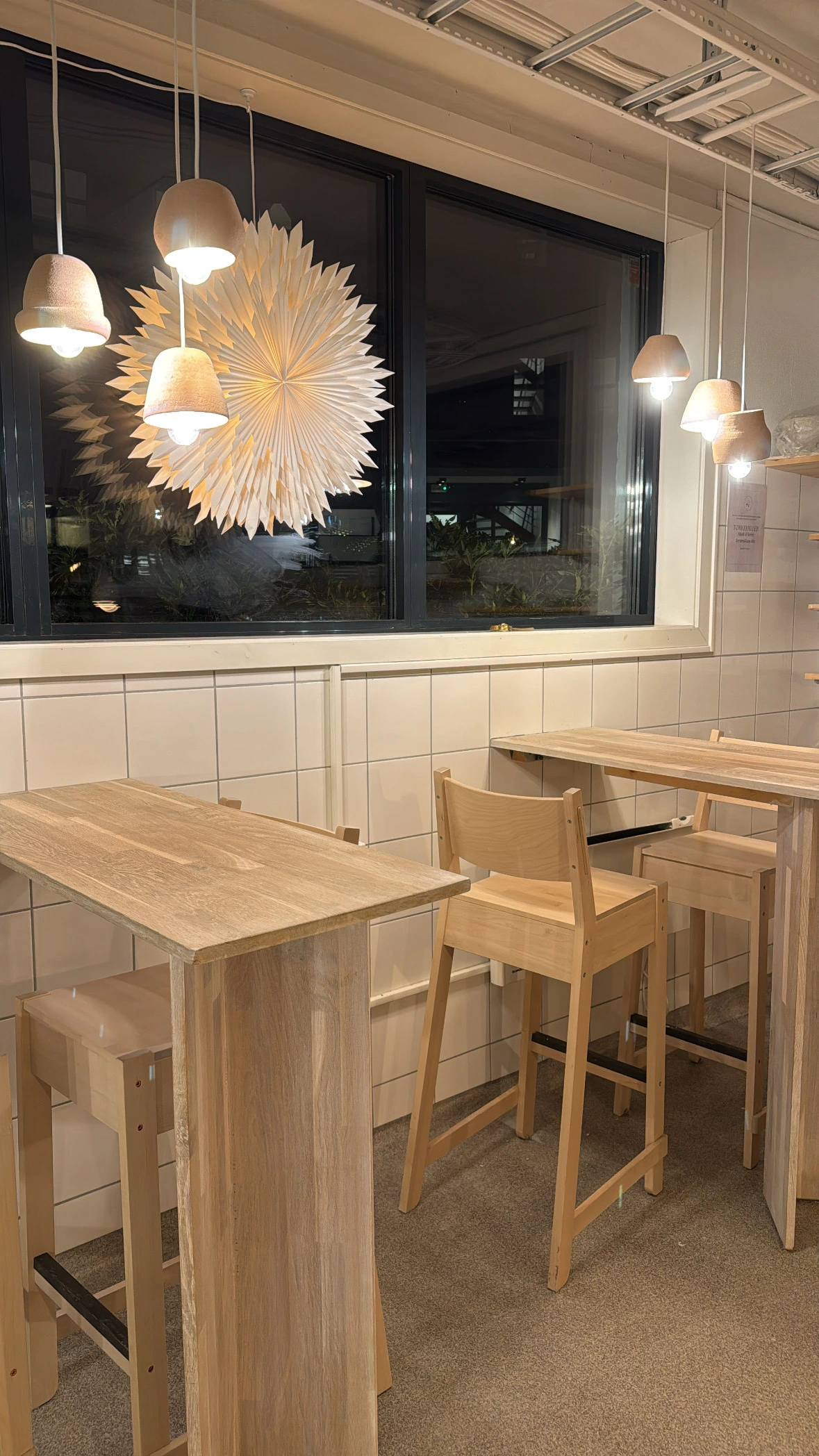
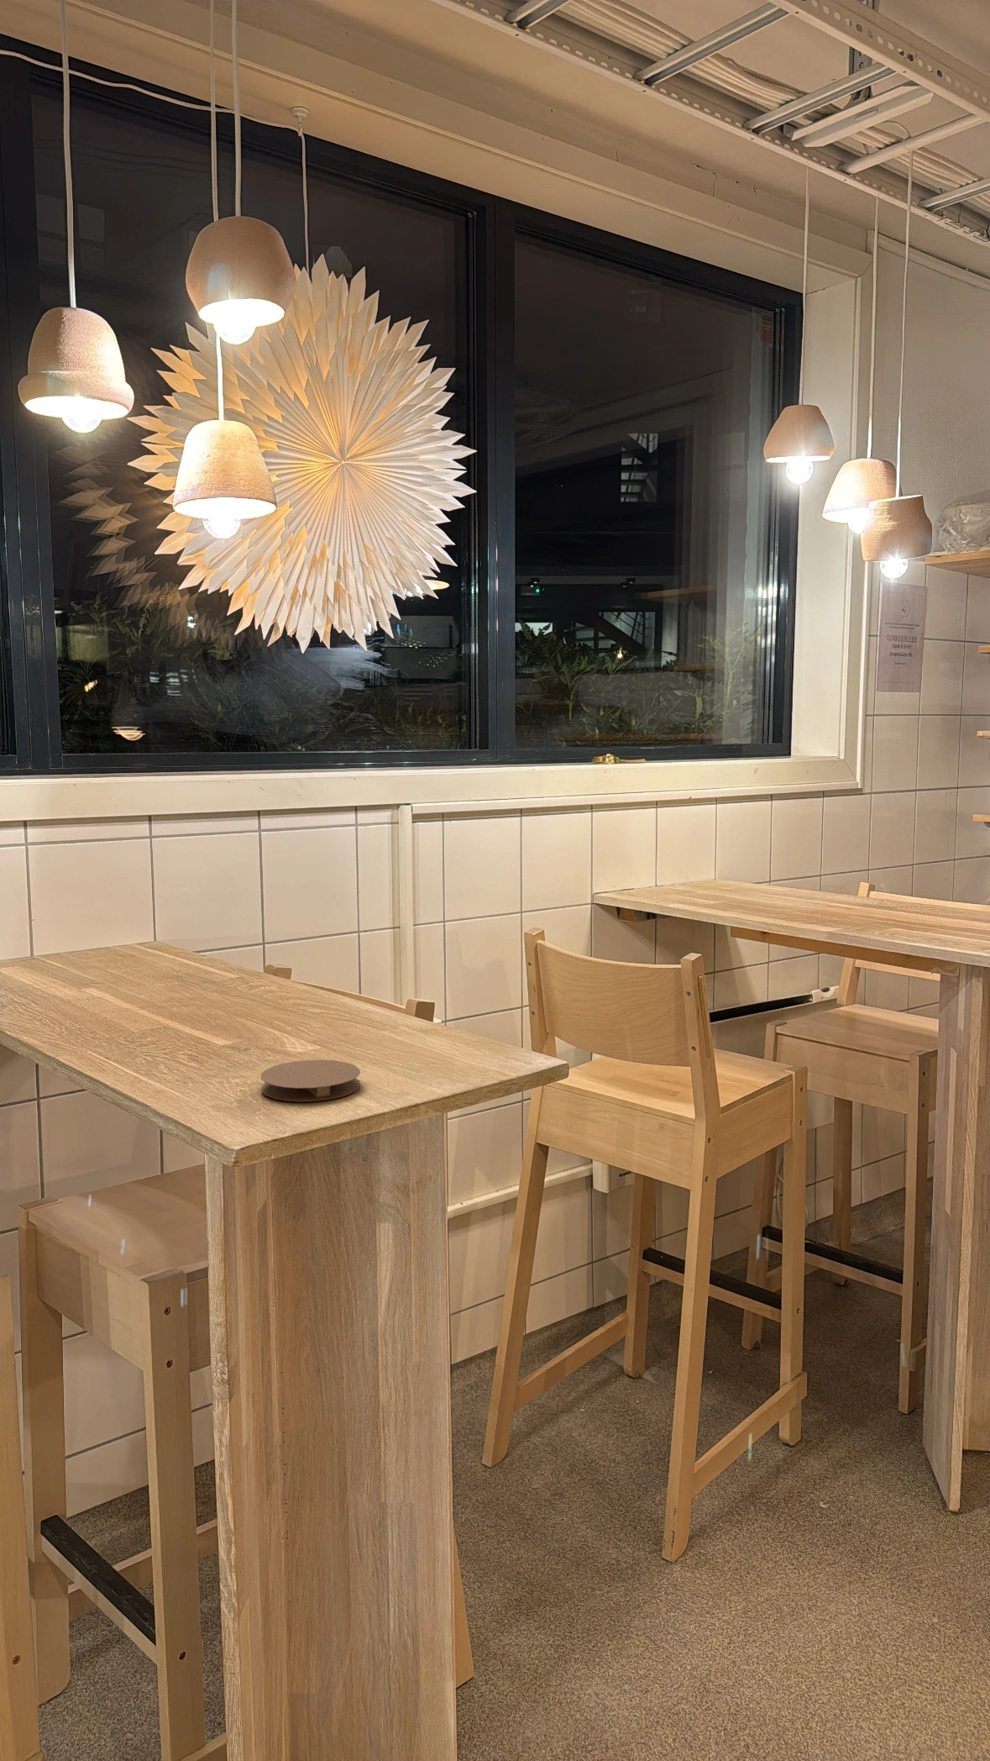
+ coaster [260,1058,361,1102]
